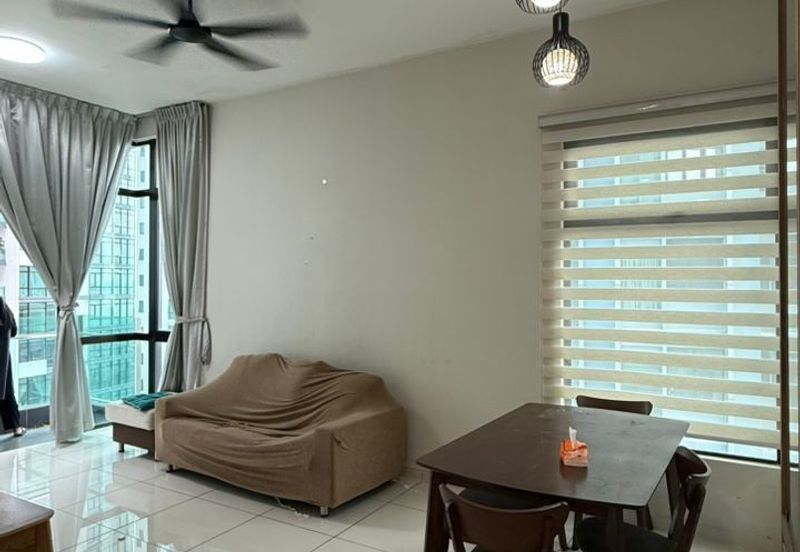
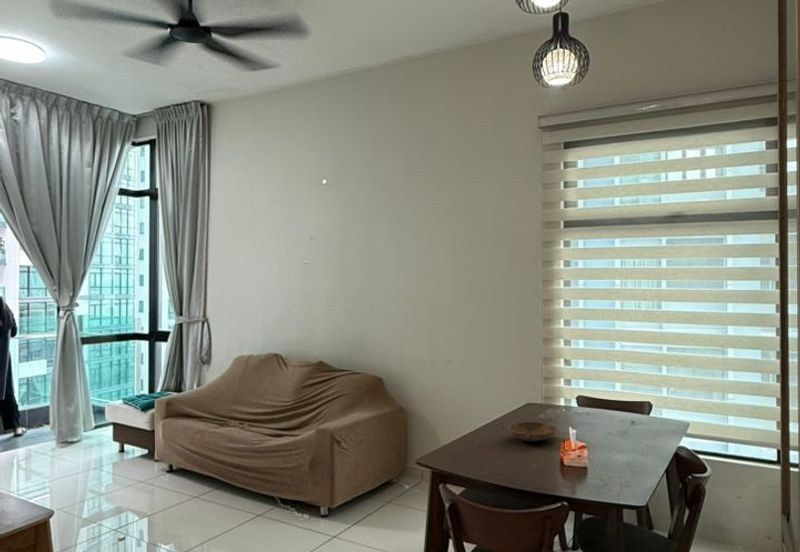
+ bowl [507,421,558,442]
